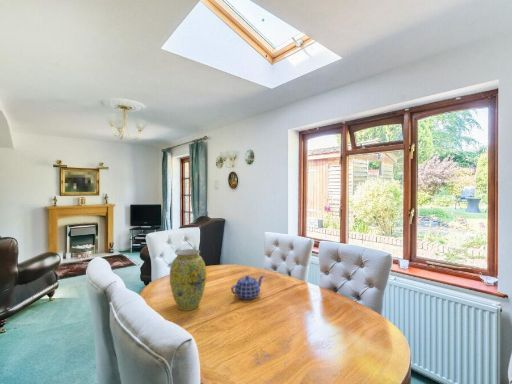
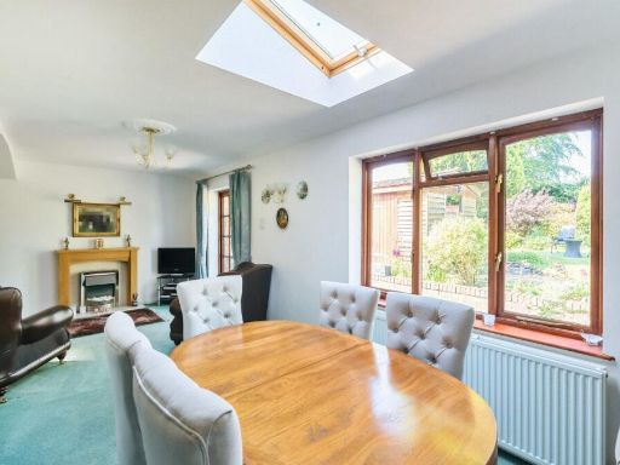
- vase [169,248,207,312]
- teapot [230,275,264,301]
